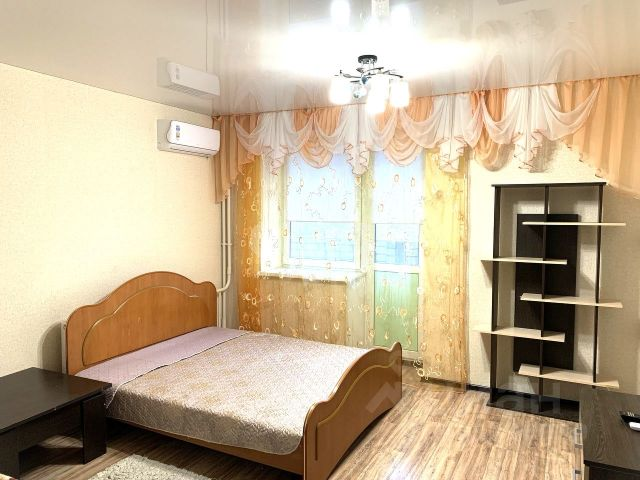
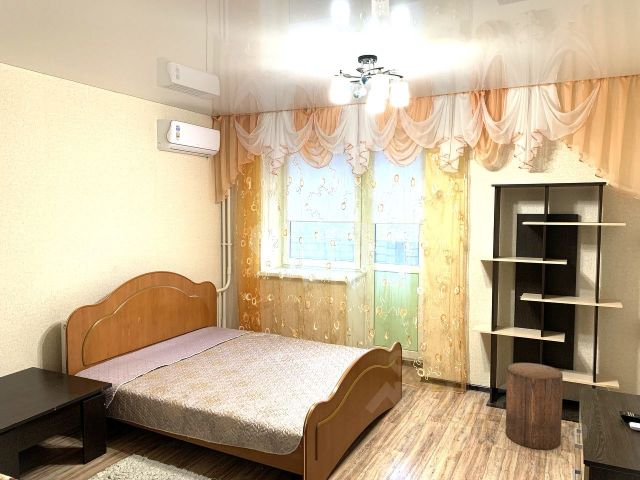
+ stool [505,362,564,450]
